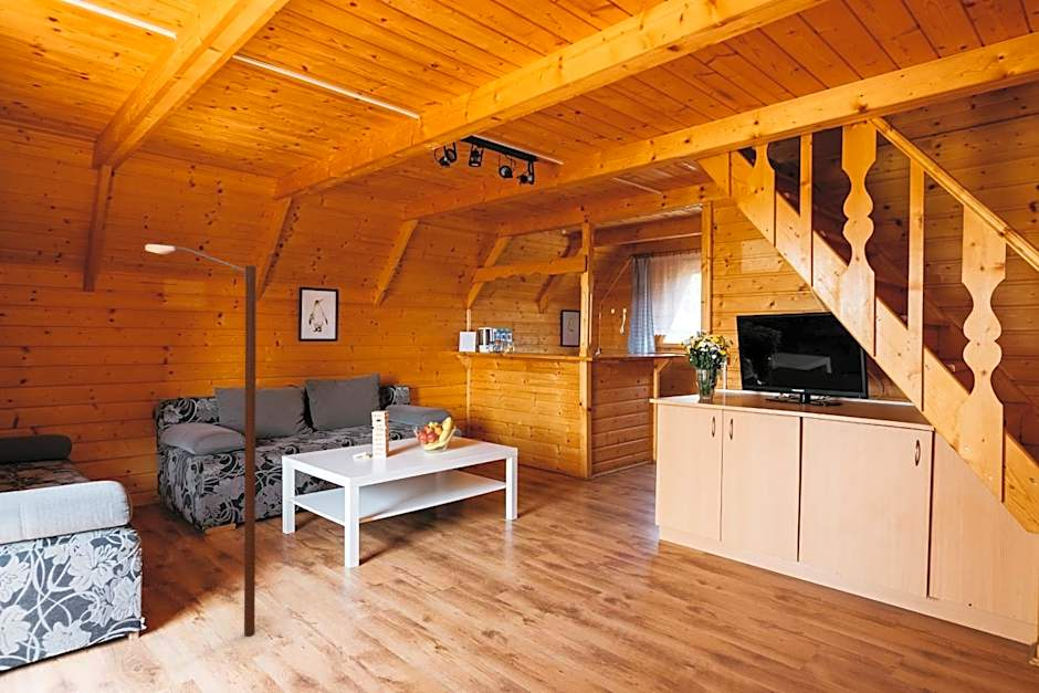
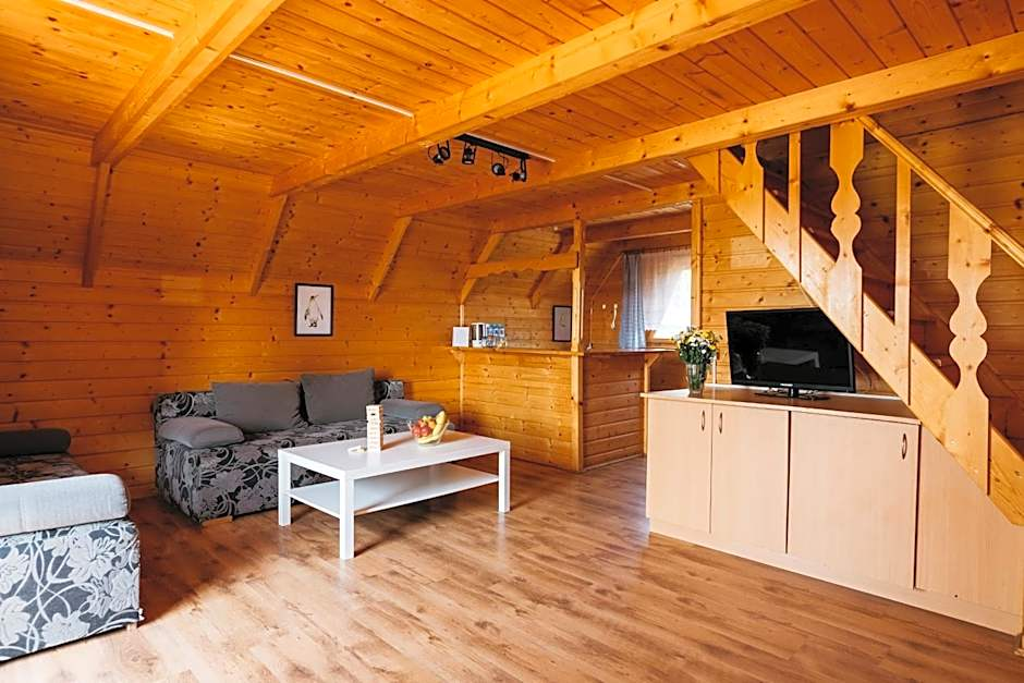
- street lamp [144,242,258,638]
